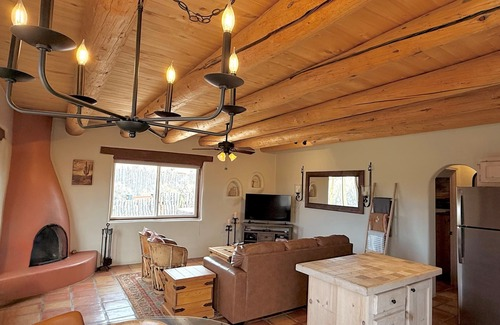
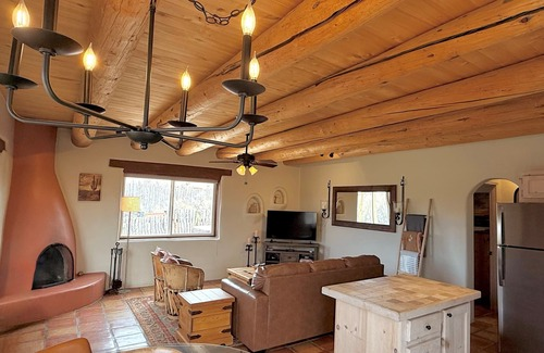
+ floor lamp [116,196,141,294]
